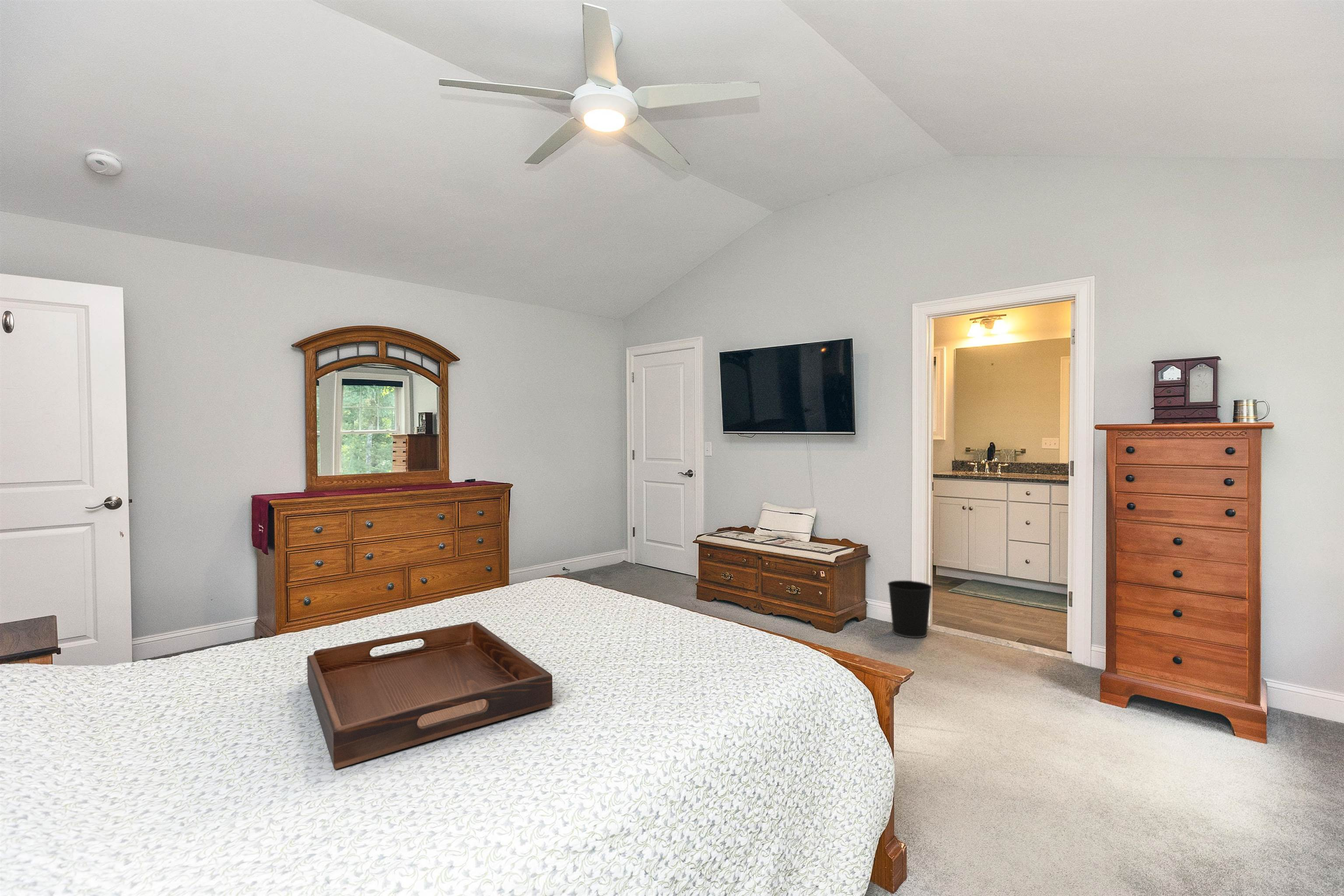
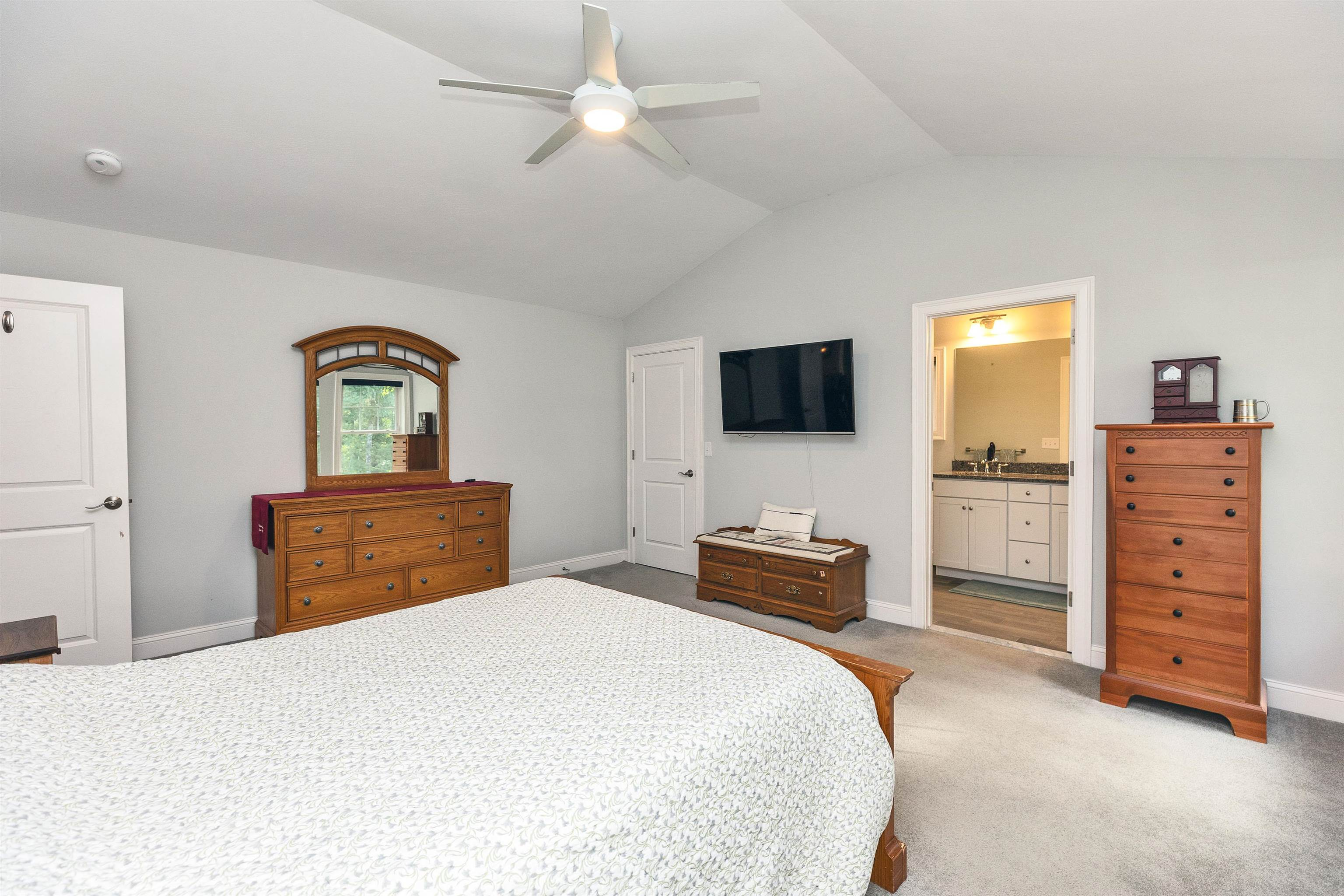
- serving tray [307,621,553,770]
- wastebasket [887,580,933,638]
